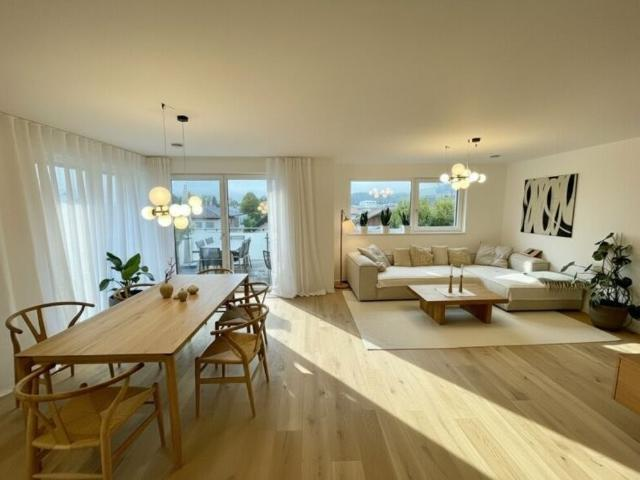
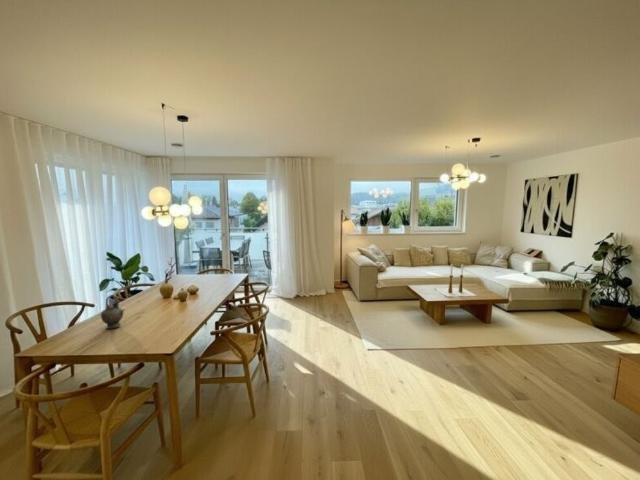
+ teapot [100,294,127,330]
